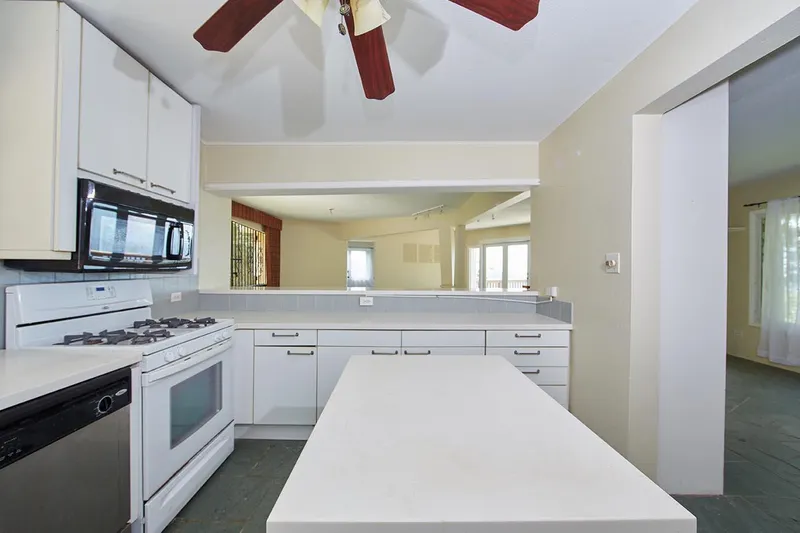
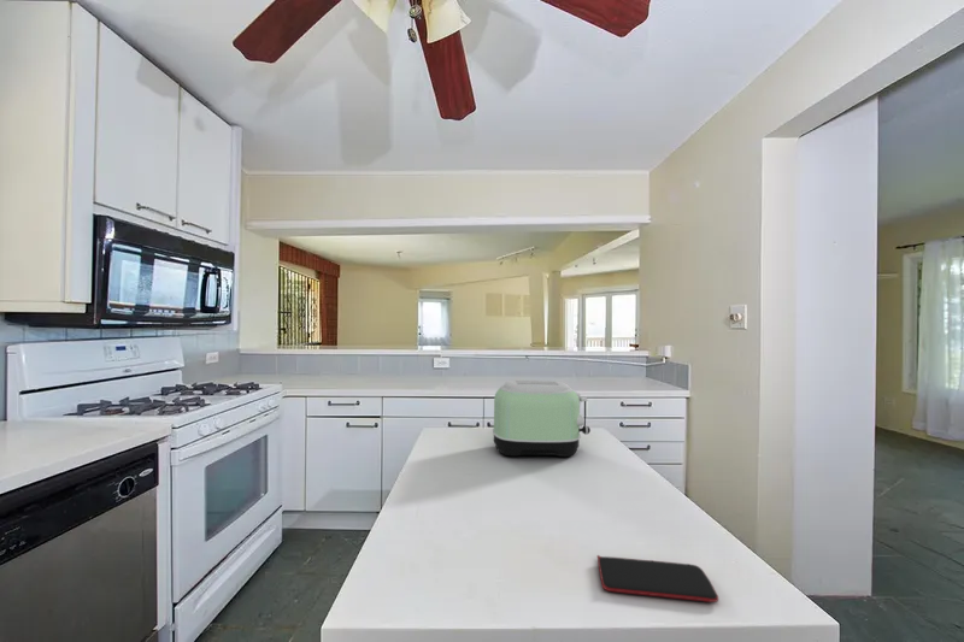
+ smartphone [596,554,719,603]
+ toaster [492,379,592,458]
